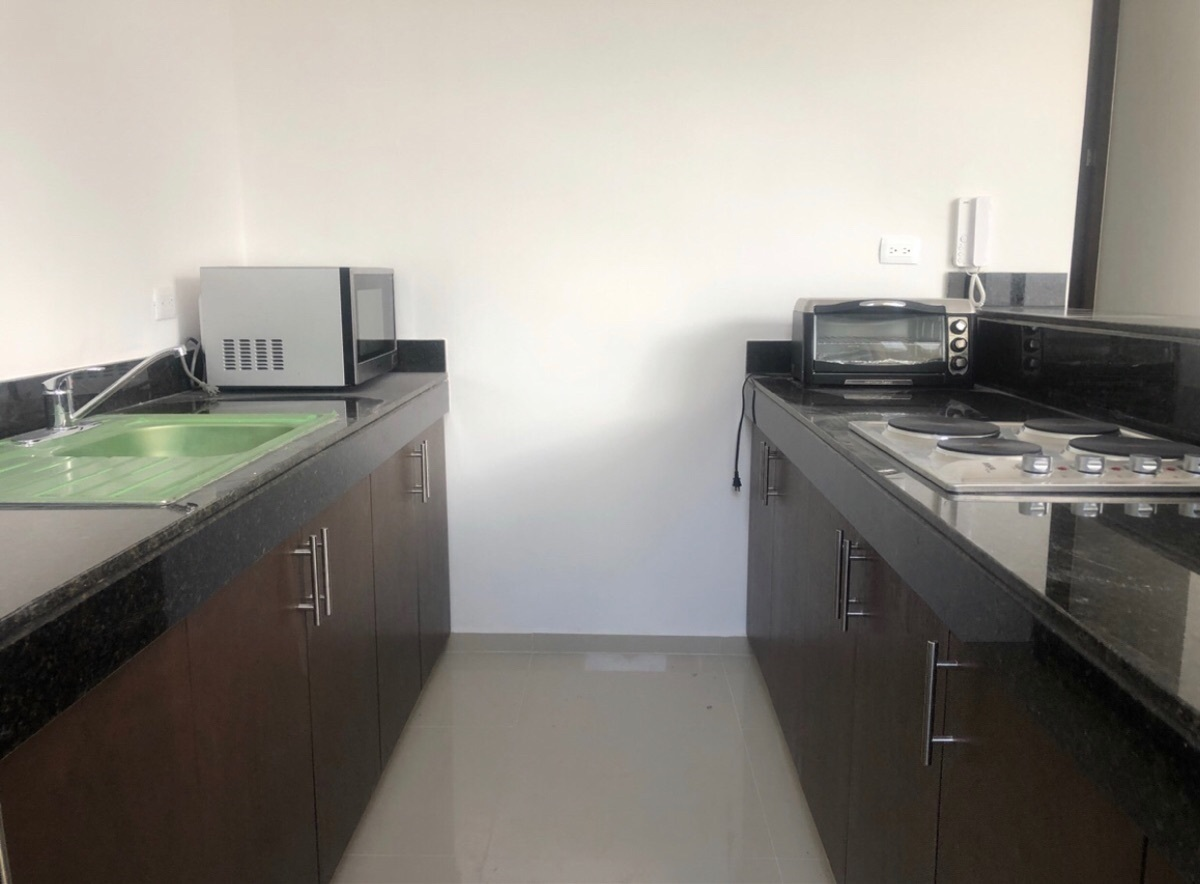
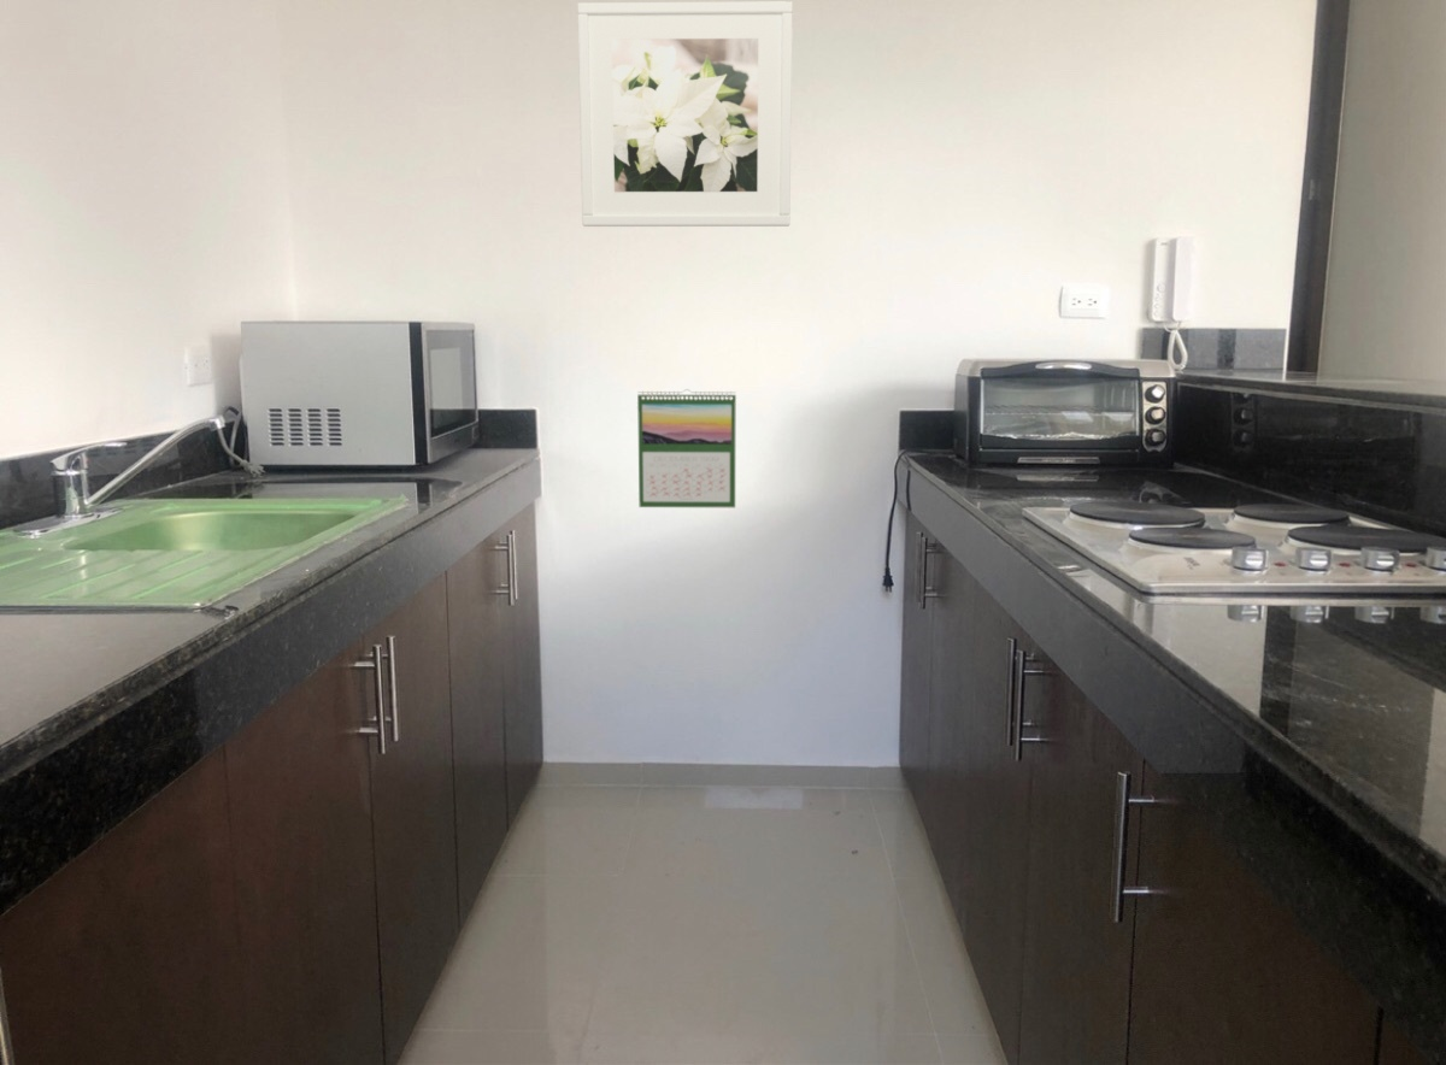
+ calendar [636,388,737,508]
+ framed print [576,0,794,228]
